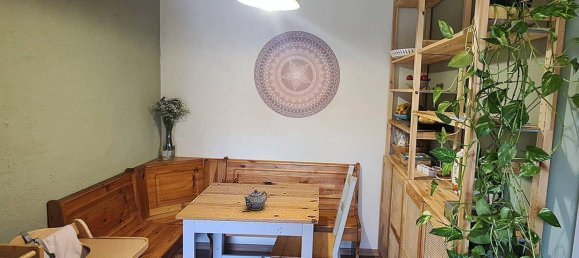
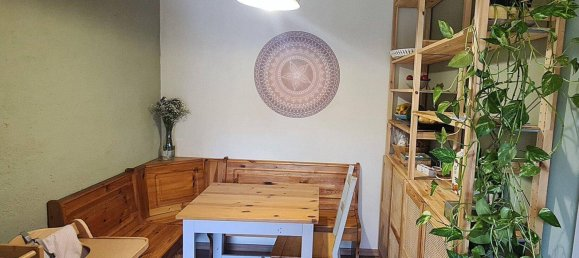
- teapot [243,189,268,211]
